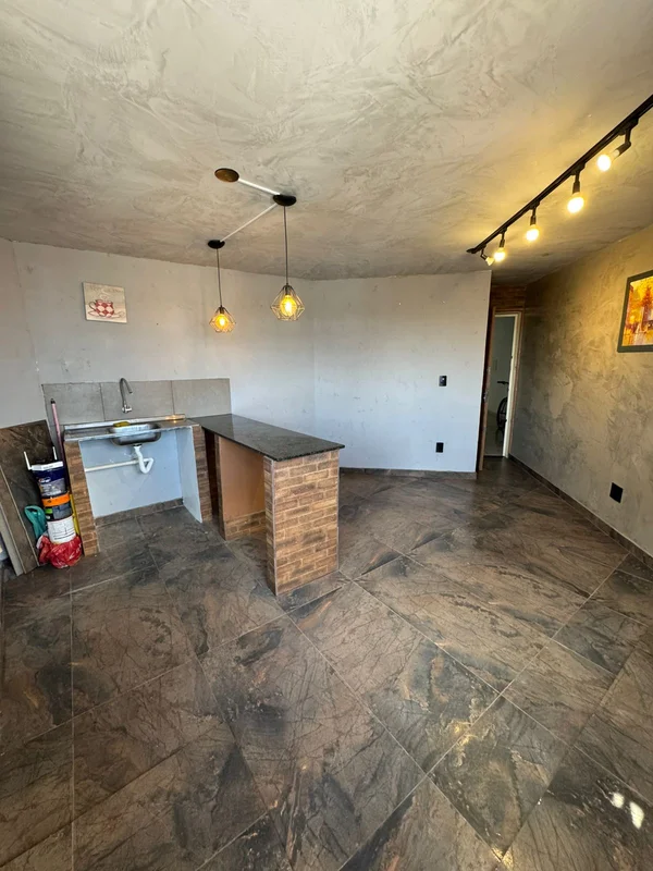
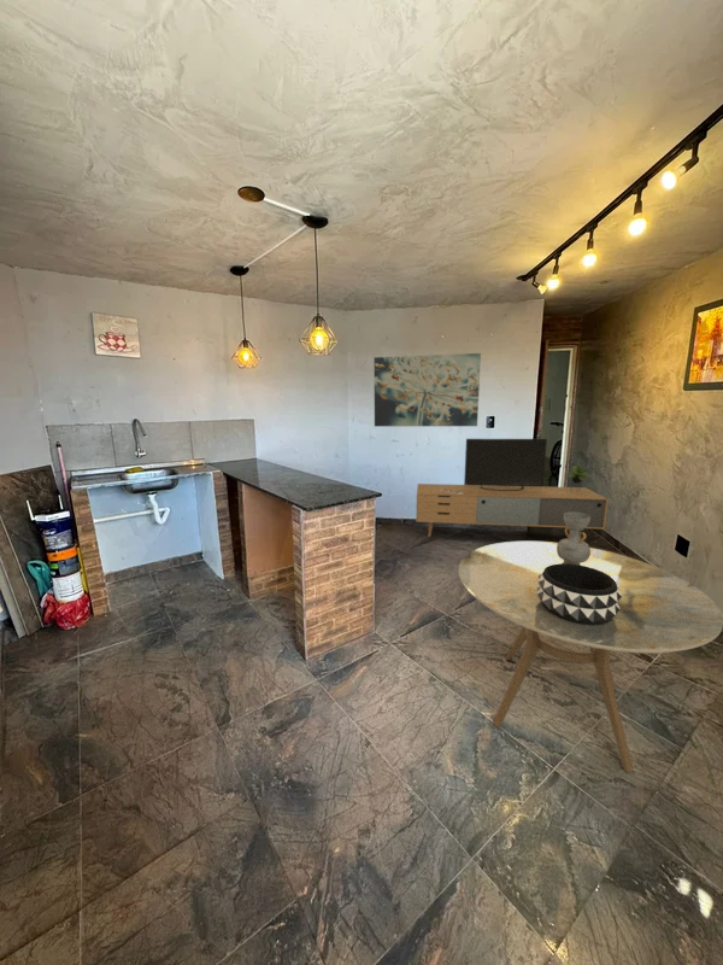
+ decorative bowl [536,563,622,625]
+ wall art [374,352,482,427]
+ media console [415,438,610,538]
+ decorative vase [557,511,590,565]
+ dining table [458,540,723,774]
